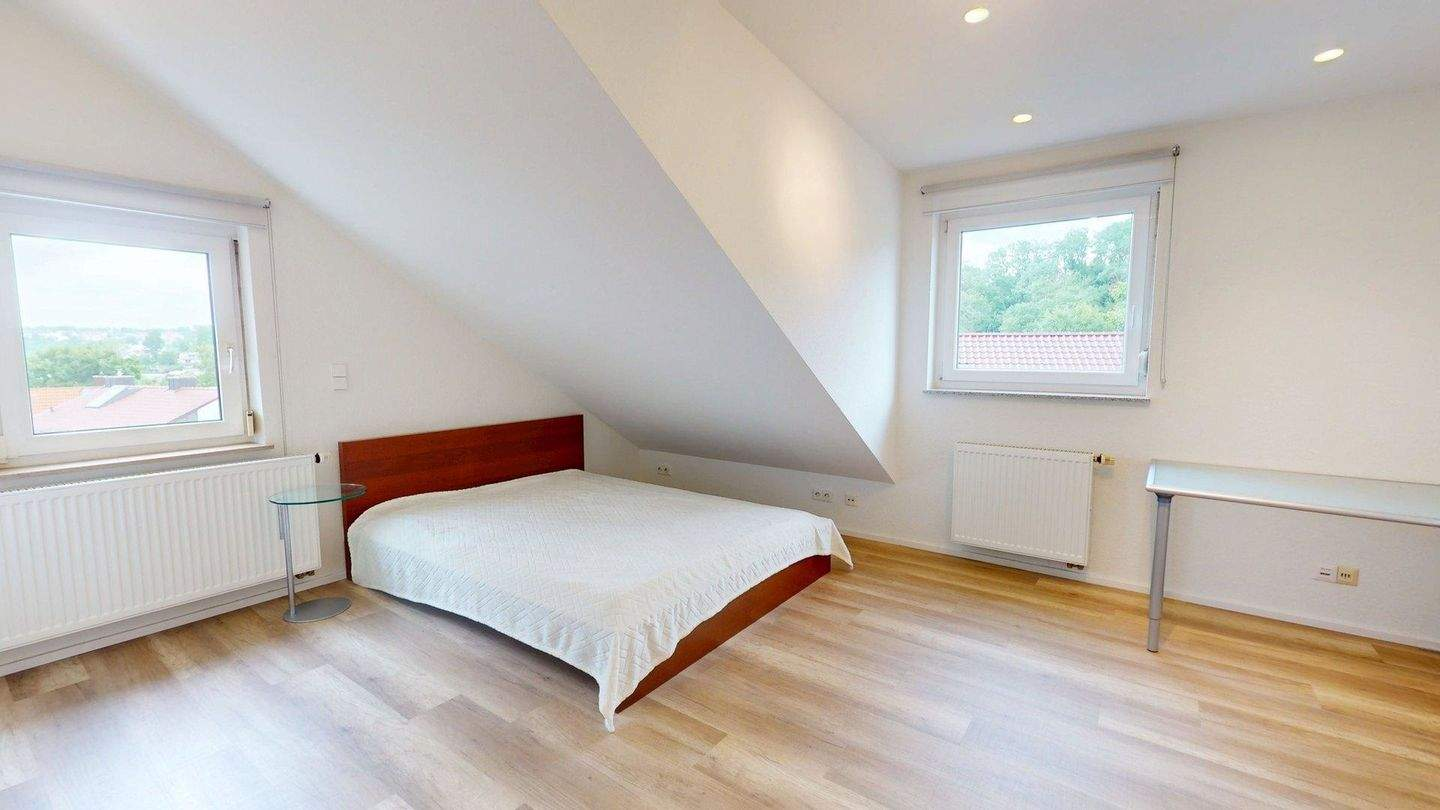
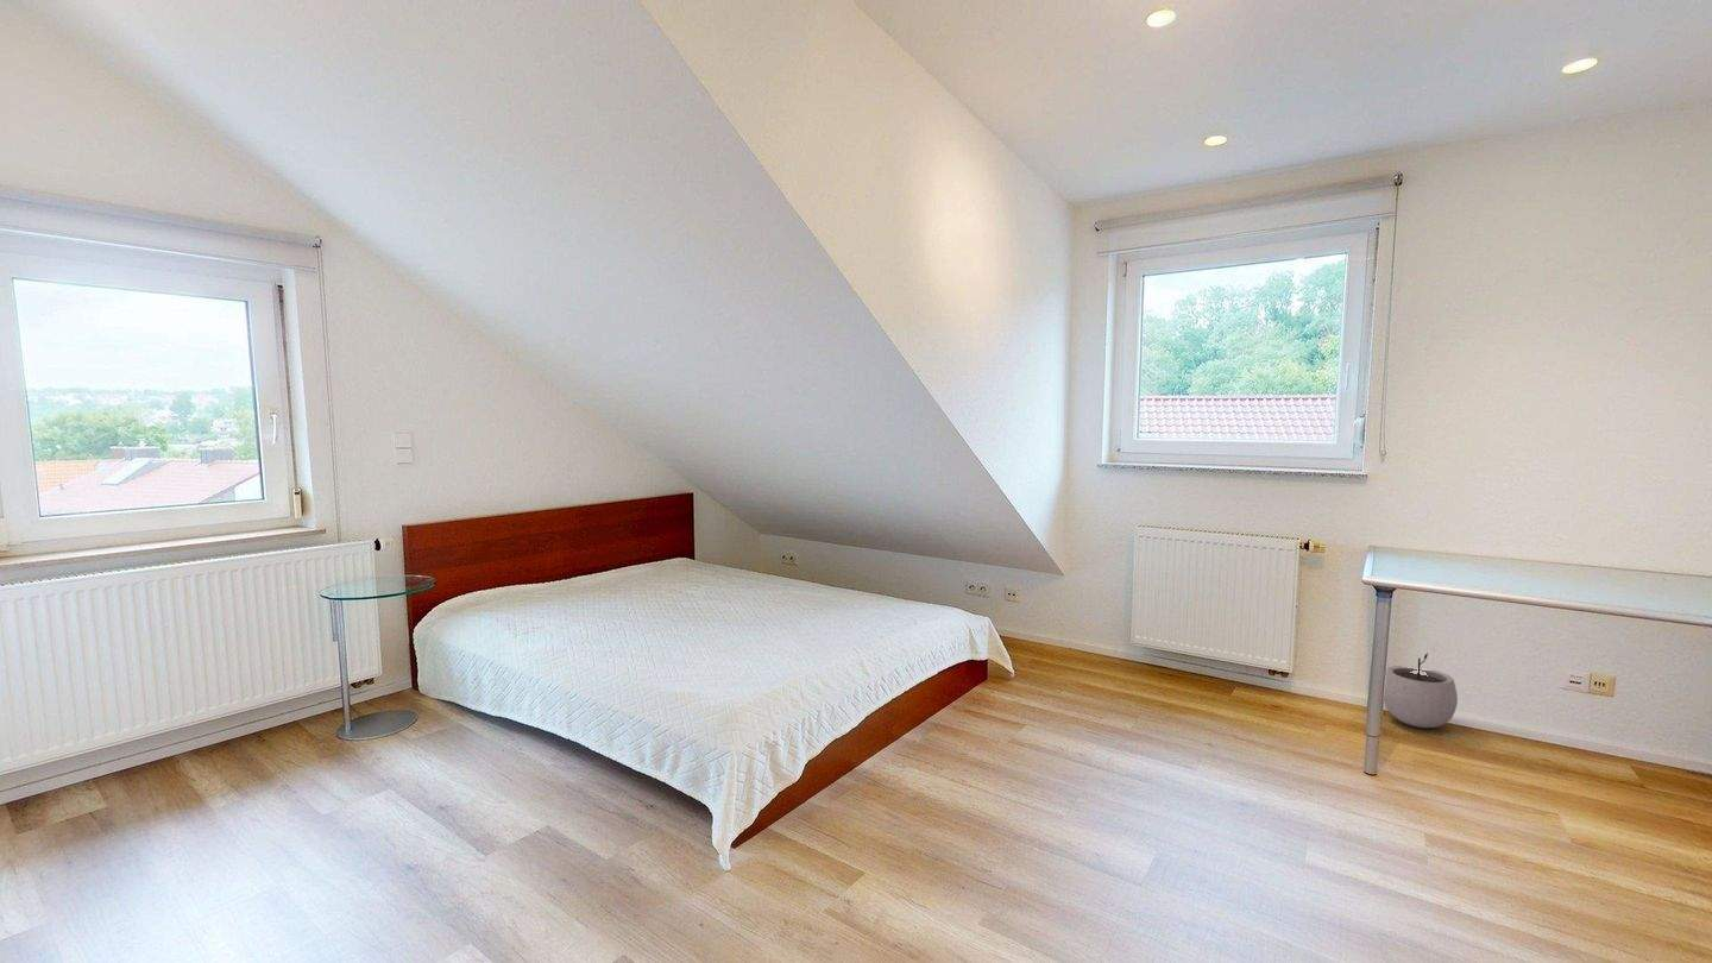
+ plant pot [1383,652,1459,729]
